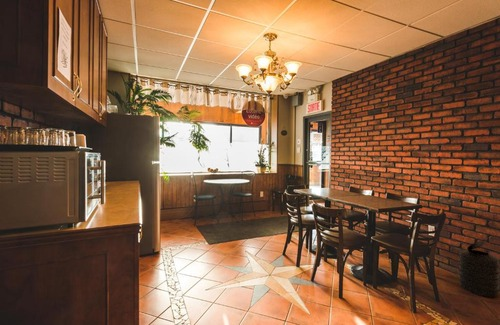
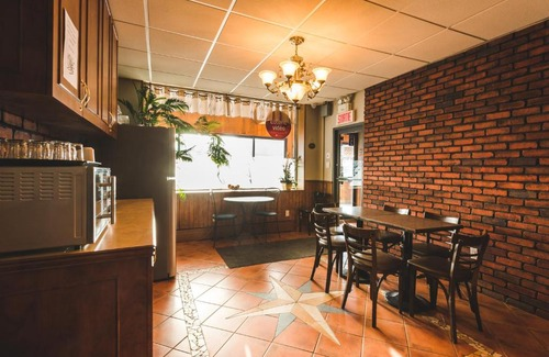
- trash can [458,240,500,298]
